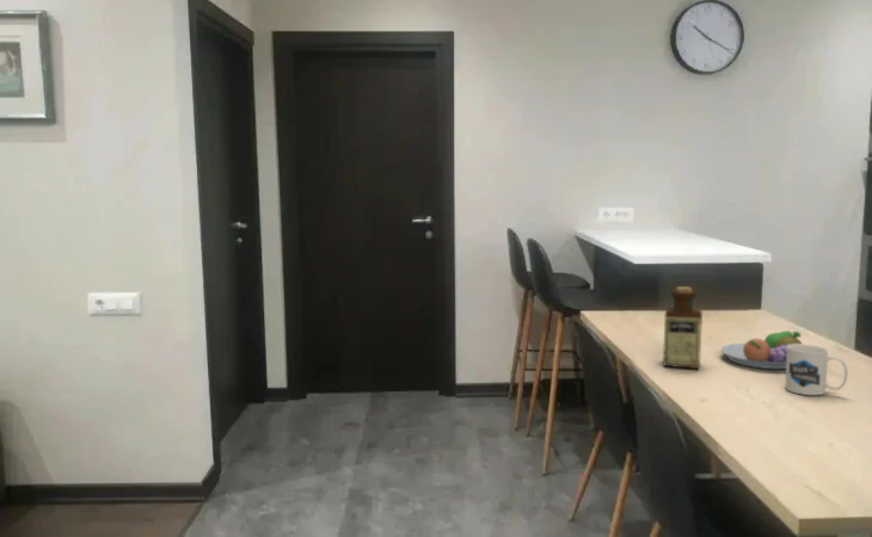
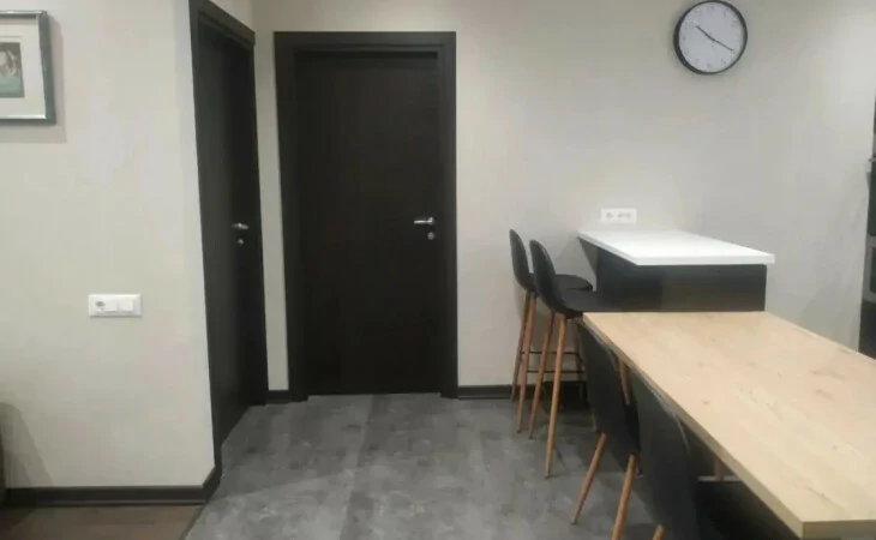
- bottle [662,285,704,370]
- mug [784,342,849,396]
- fruit bowl [719,329,803,370]
